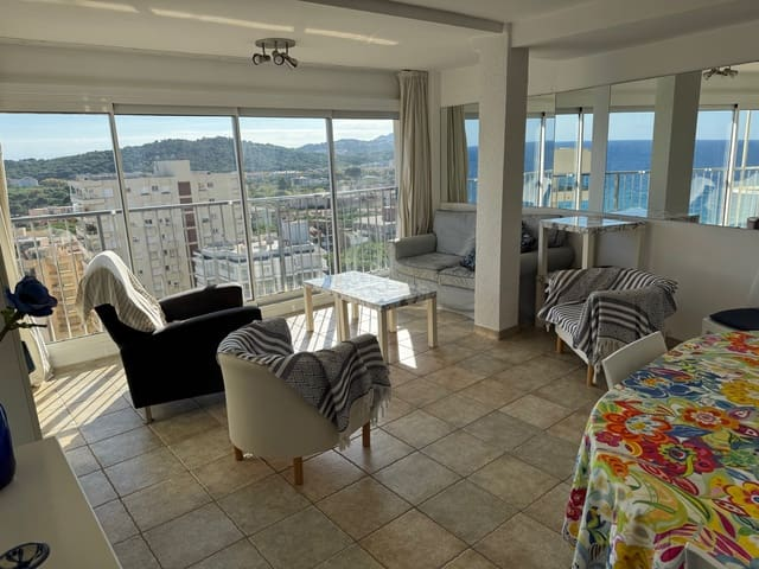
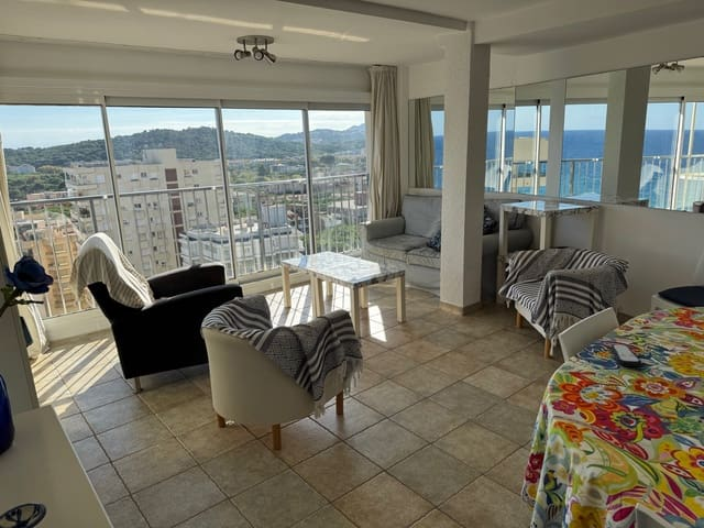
+ remote control [609,343,642,367]
